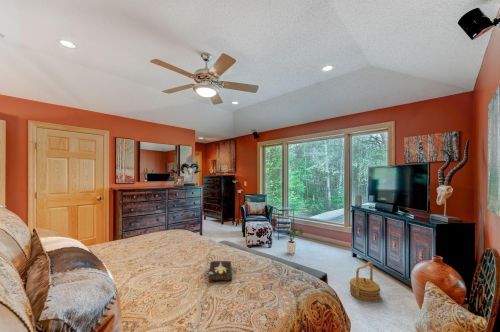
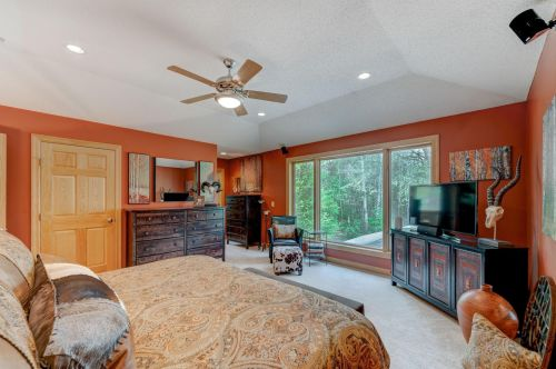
- house plant [279,223,304,255]
- basket [348,261,382,303]
- hardback book [208,260,233,282]
